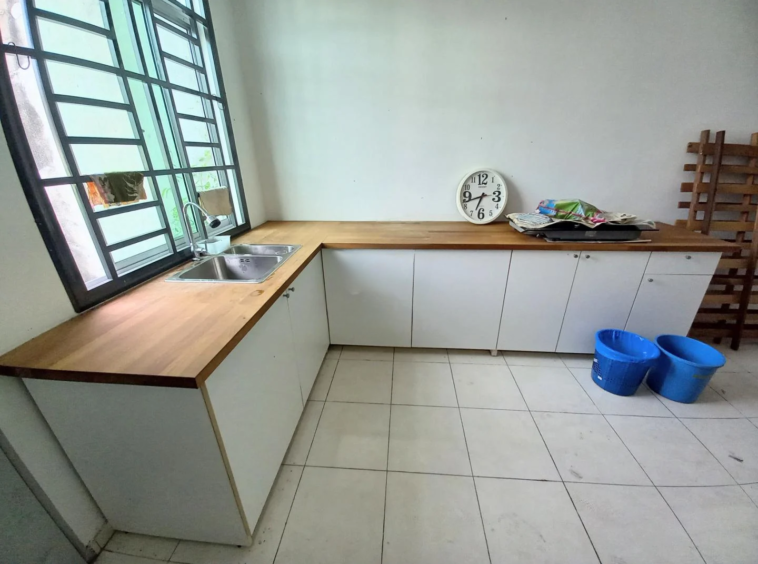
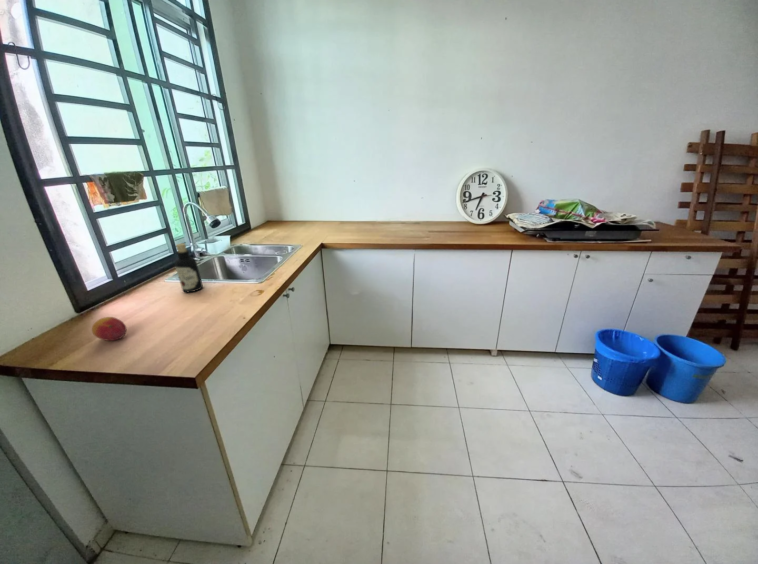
+ bottle [174,242,204,293]
+ fruit [91,316,128,342]
